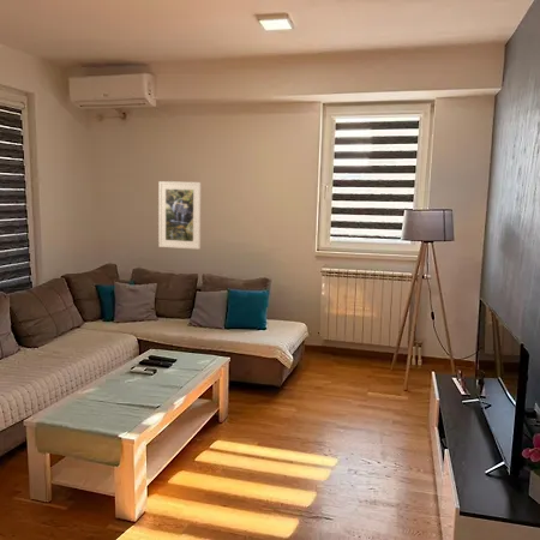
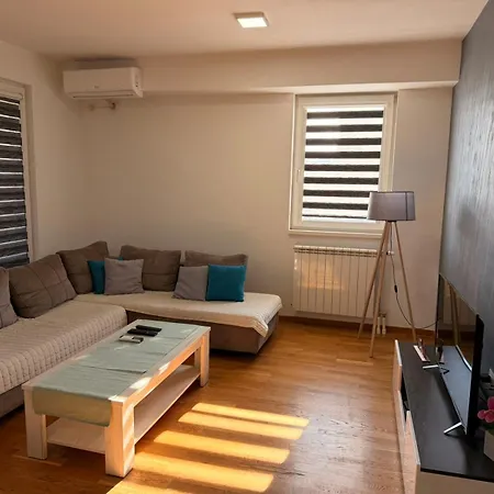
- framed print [157,180,203,251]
